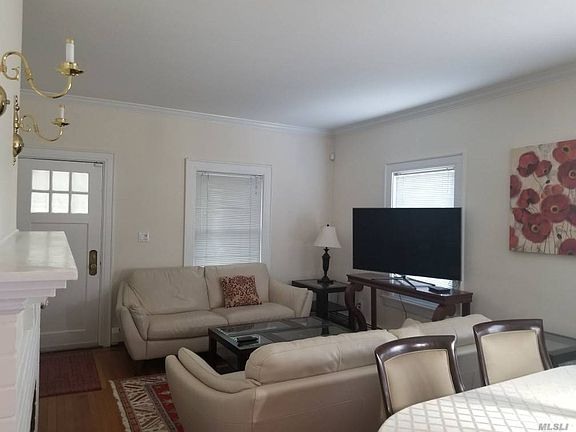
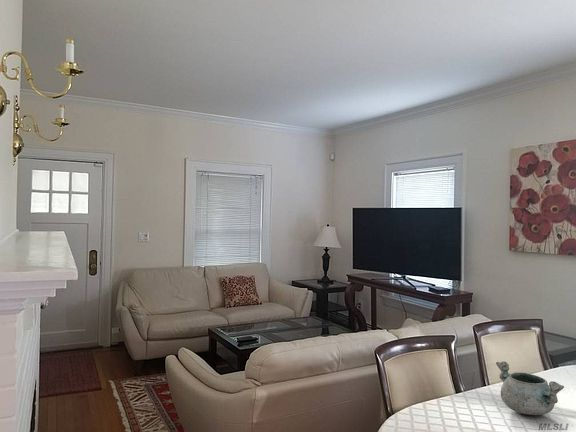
+ decorative bowl [495,360,565,416]
